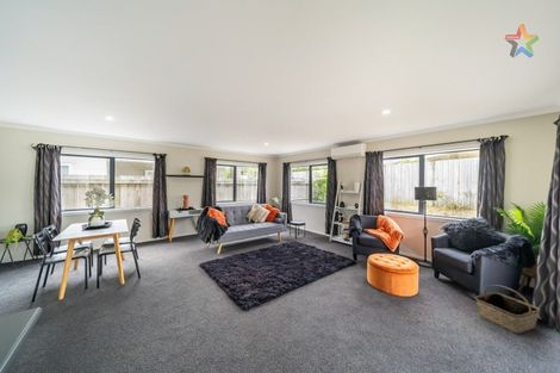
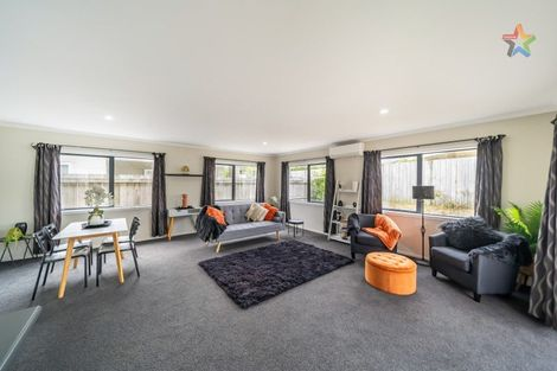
- basket [474,284,541,335]
